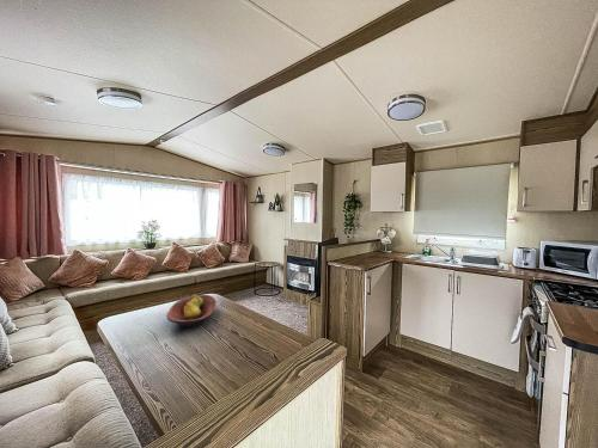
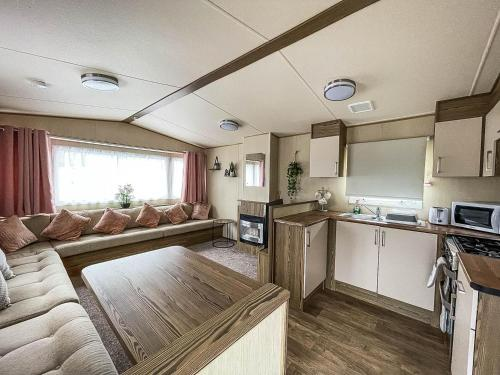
- fruit bowl [166,294,216,330]
